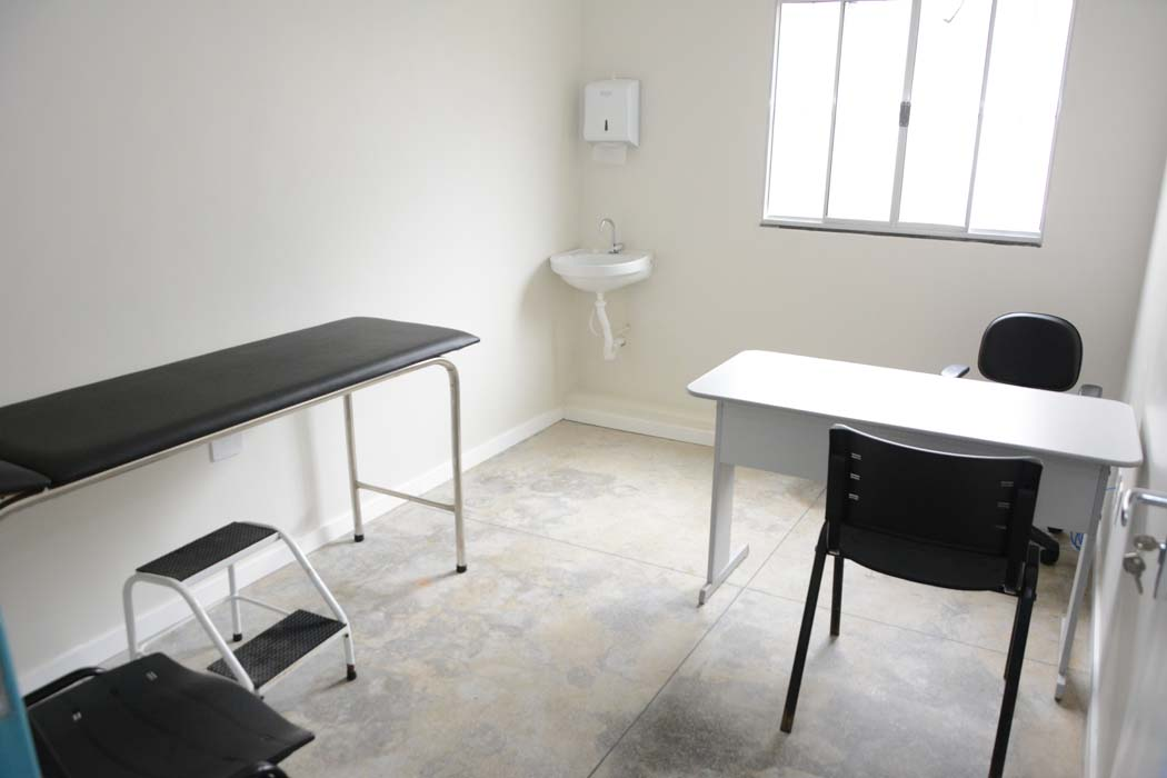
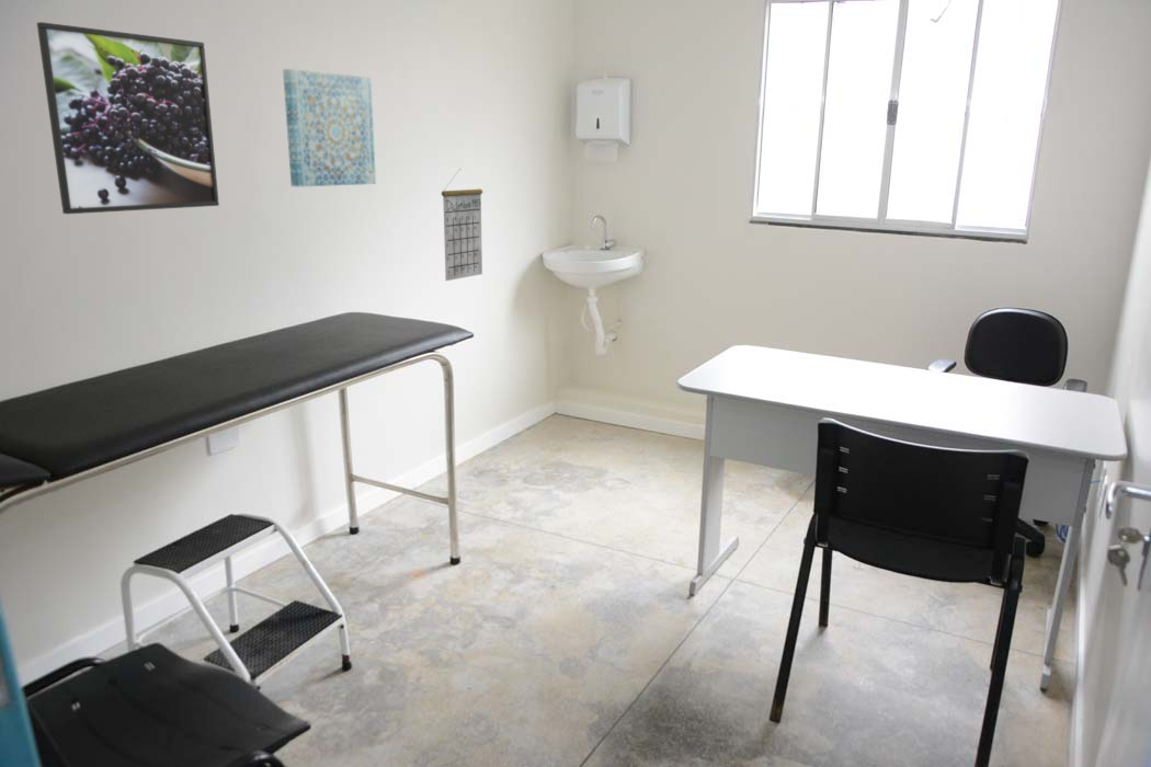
+ wall art [282,68,377,187]
+ calendar [441,169,483,282]
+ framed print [36,21,220,215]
